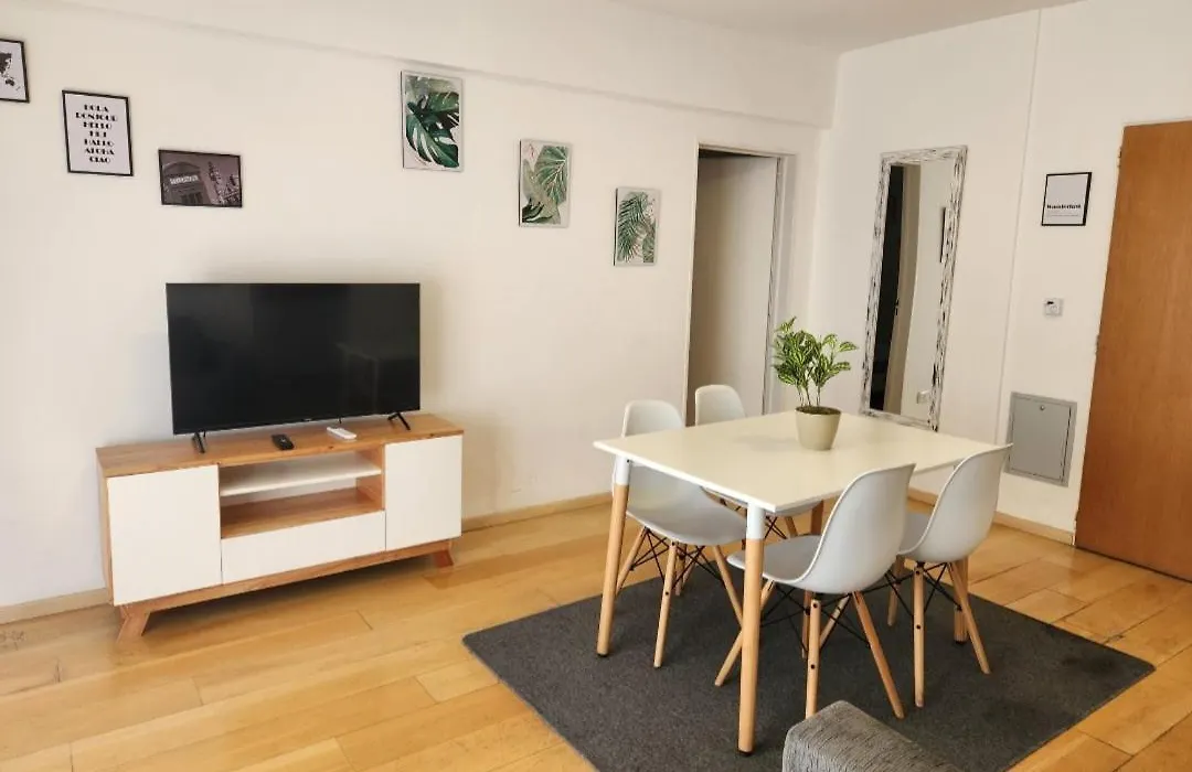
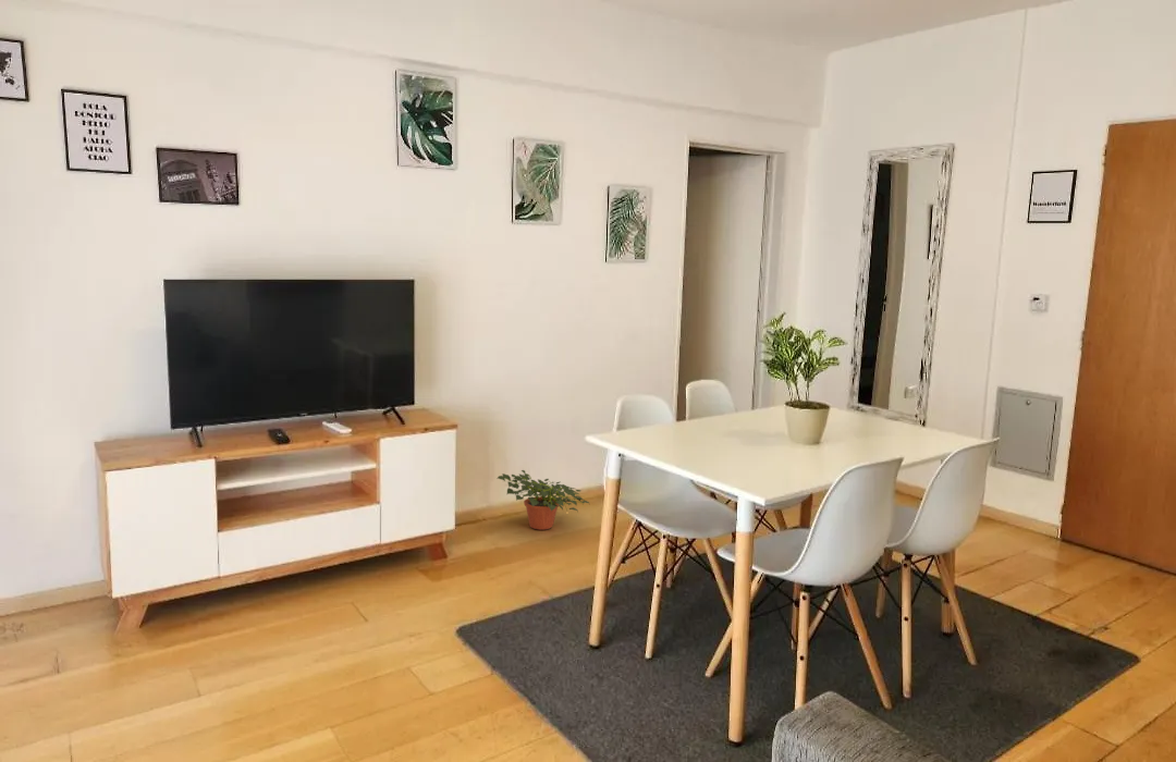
+ potted plant [497,469,590,531]
